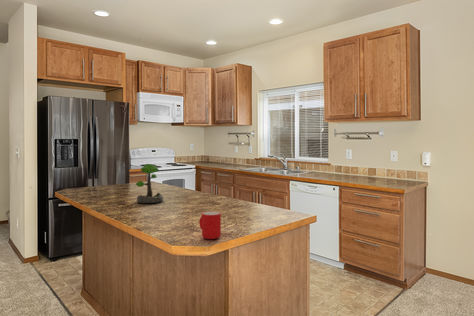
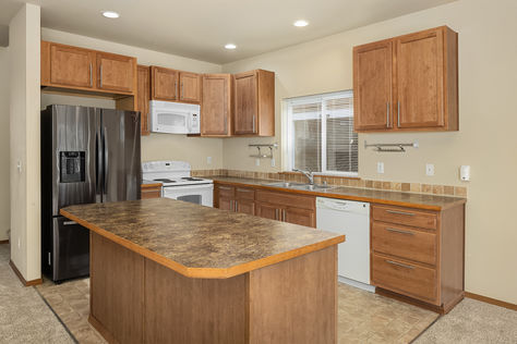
- plant [135,163,164,204]
- cup [198,211,222,240]
